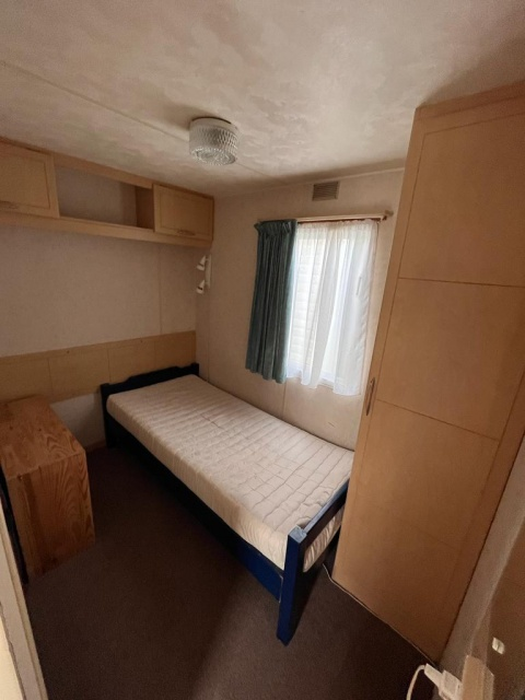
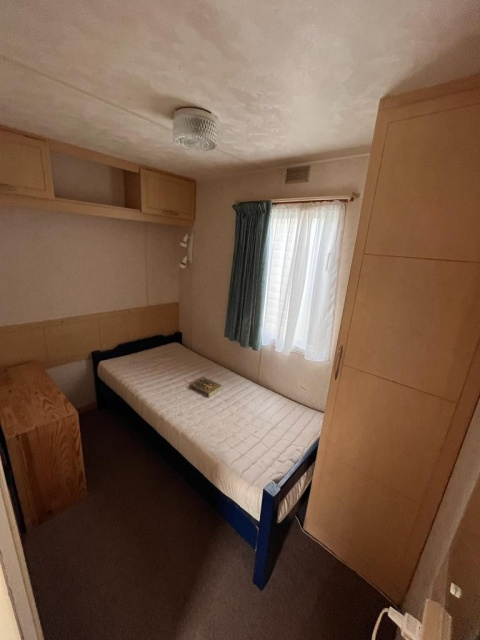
+ book [188,376,223,398]
